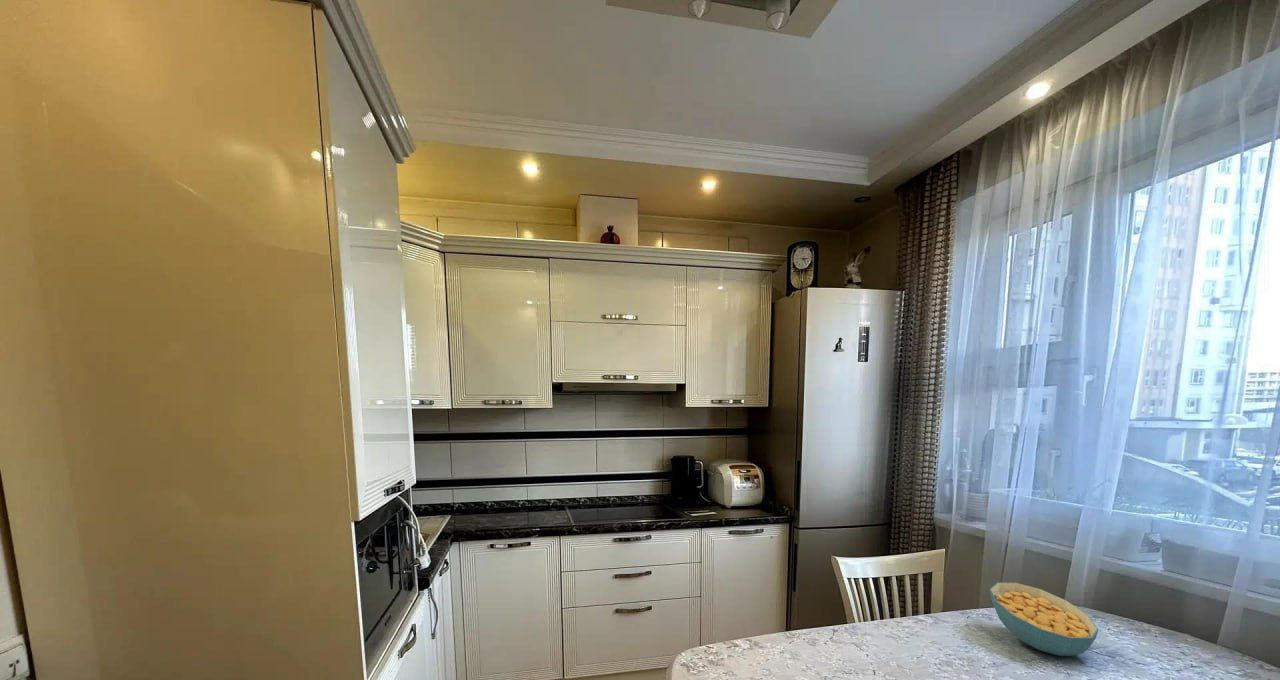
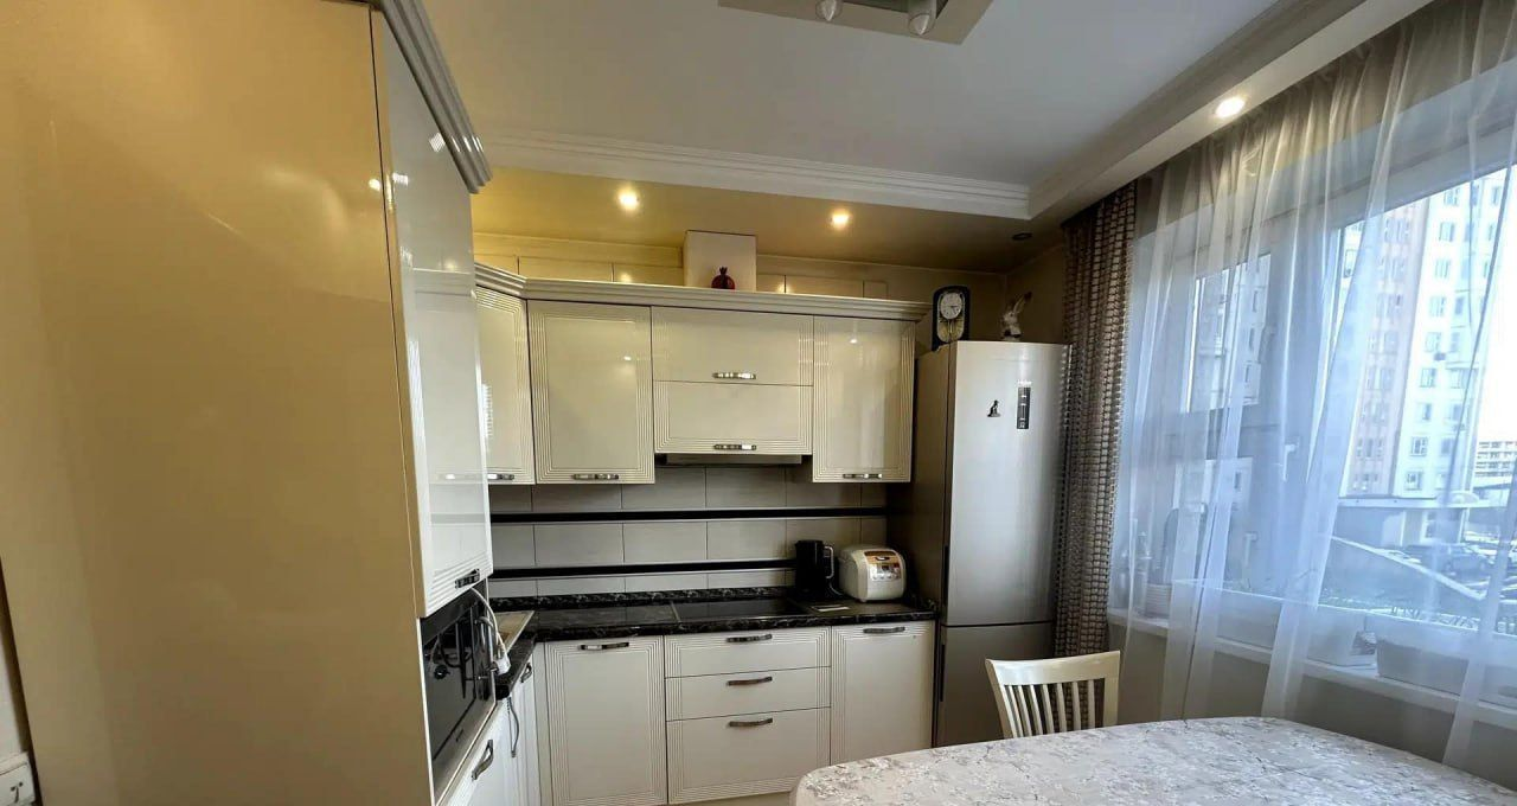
- cereal bowl [989,582,1099,657]
